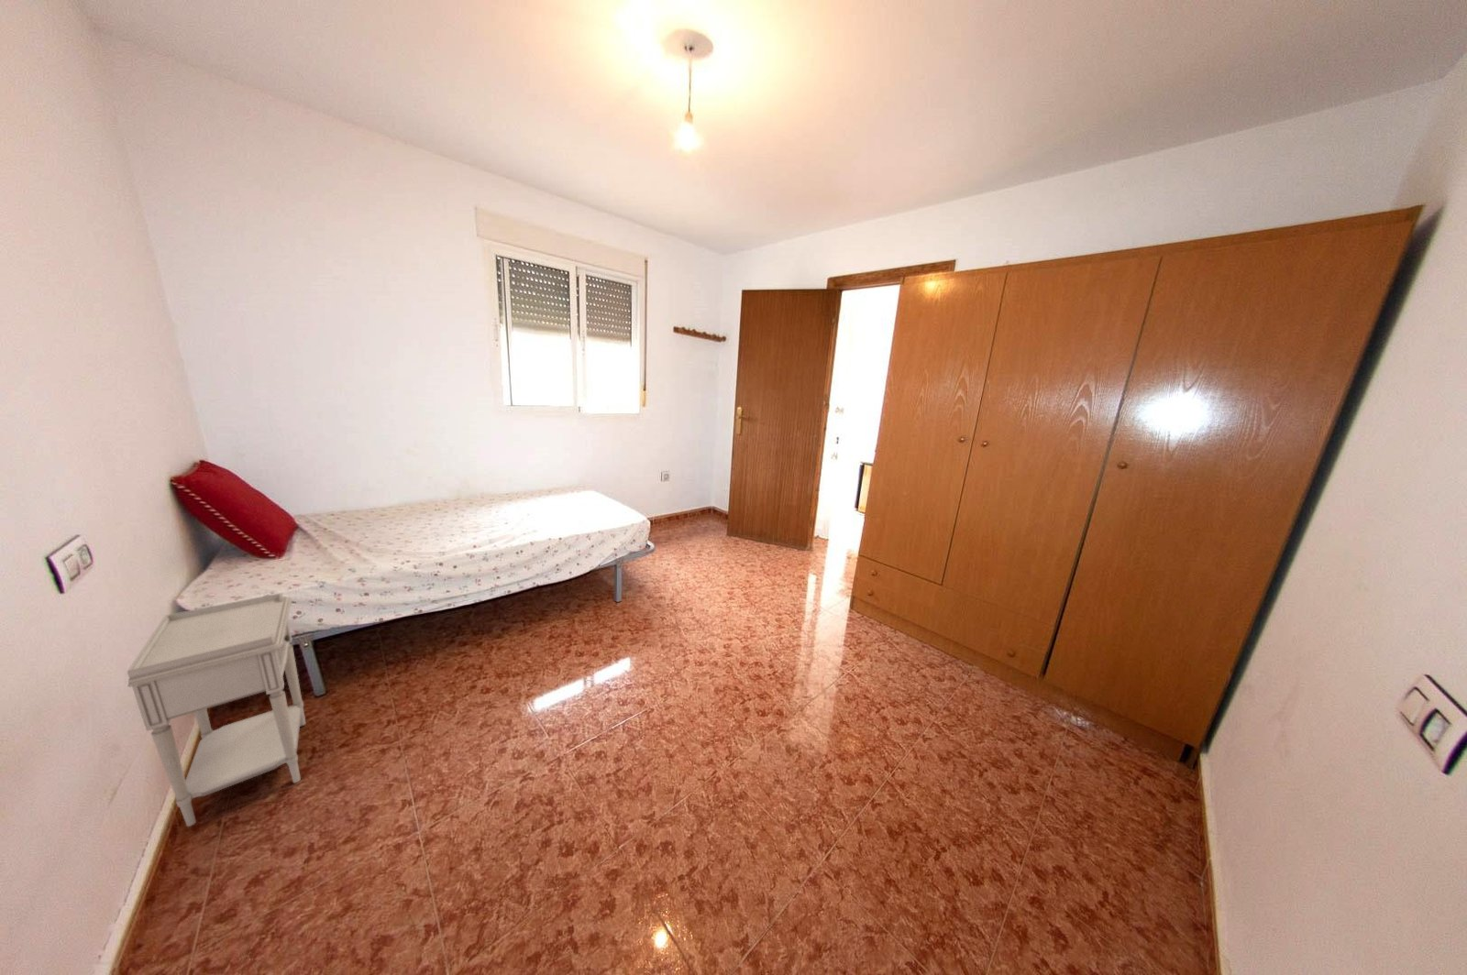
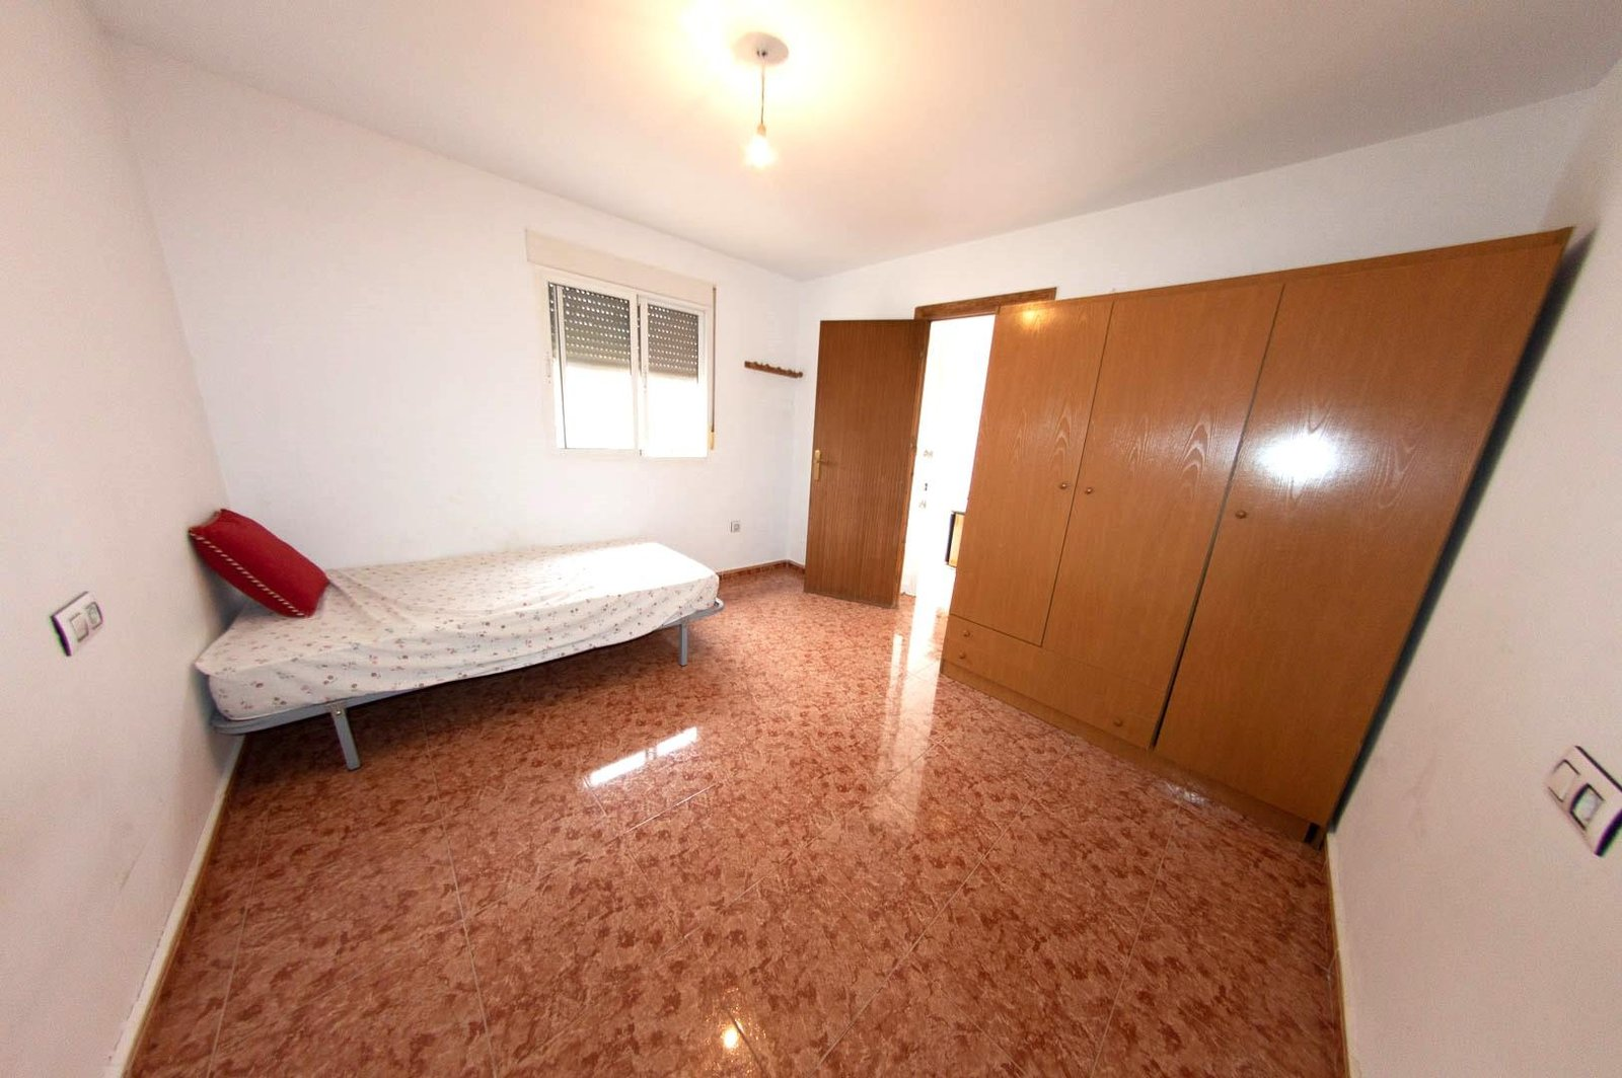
- nightstand [126,592,307,827]
